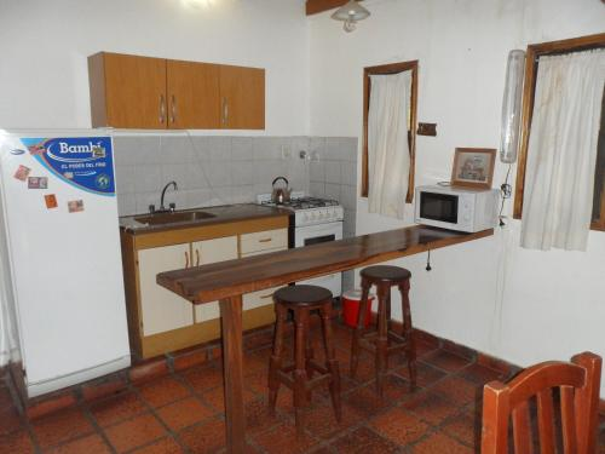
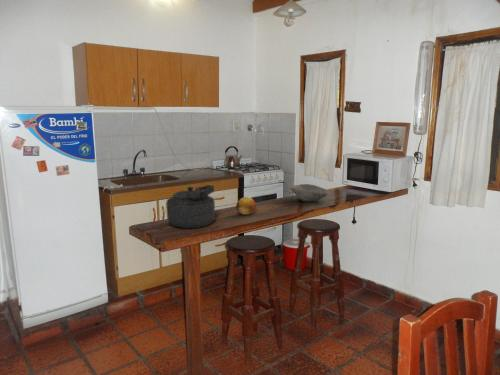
+ fruit [235,196,257,216]
+ bowl [289,183,329,203]
+ kettle [165,184,216,229]
